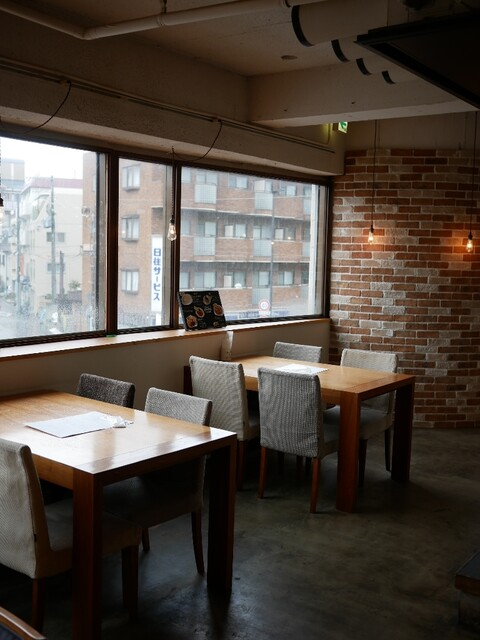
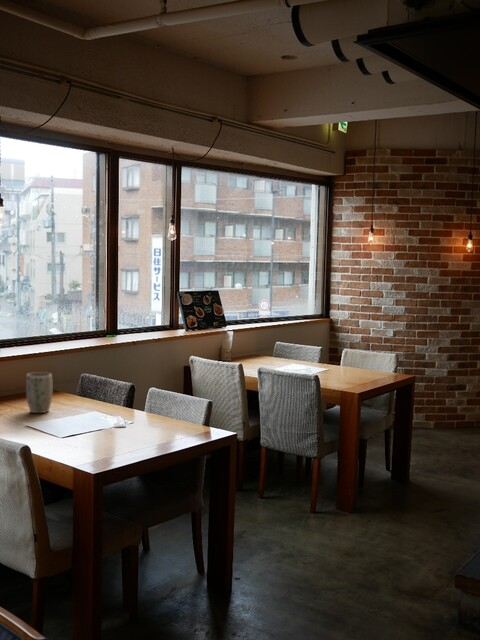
+ plant pot [25,371,53,414]
